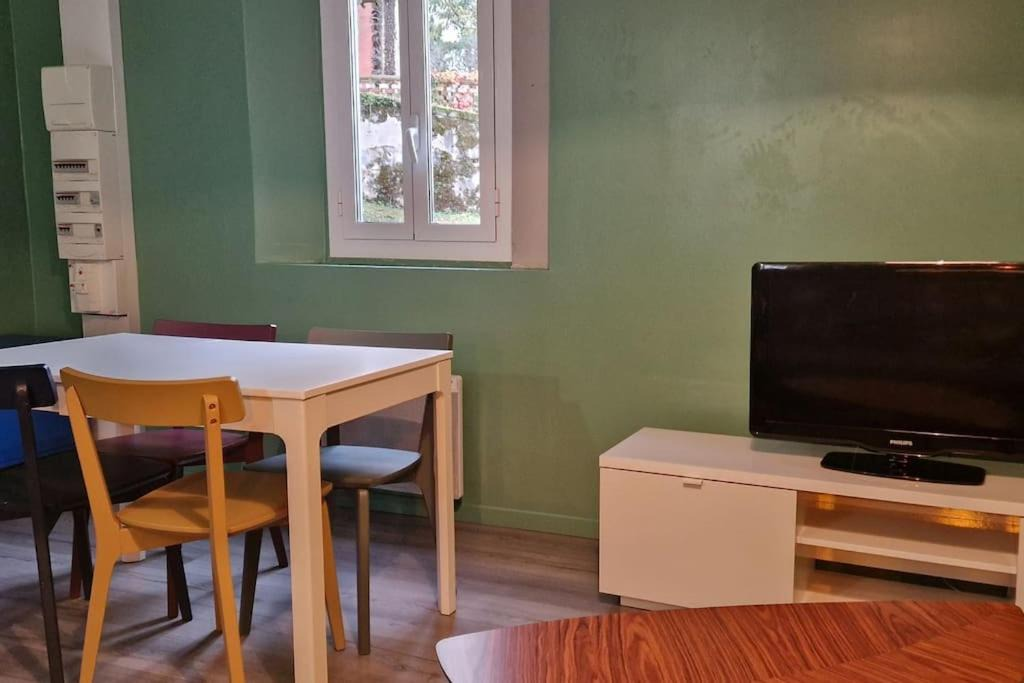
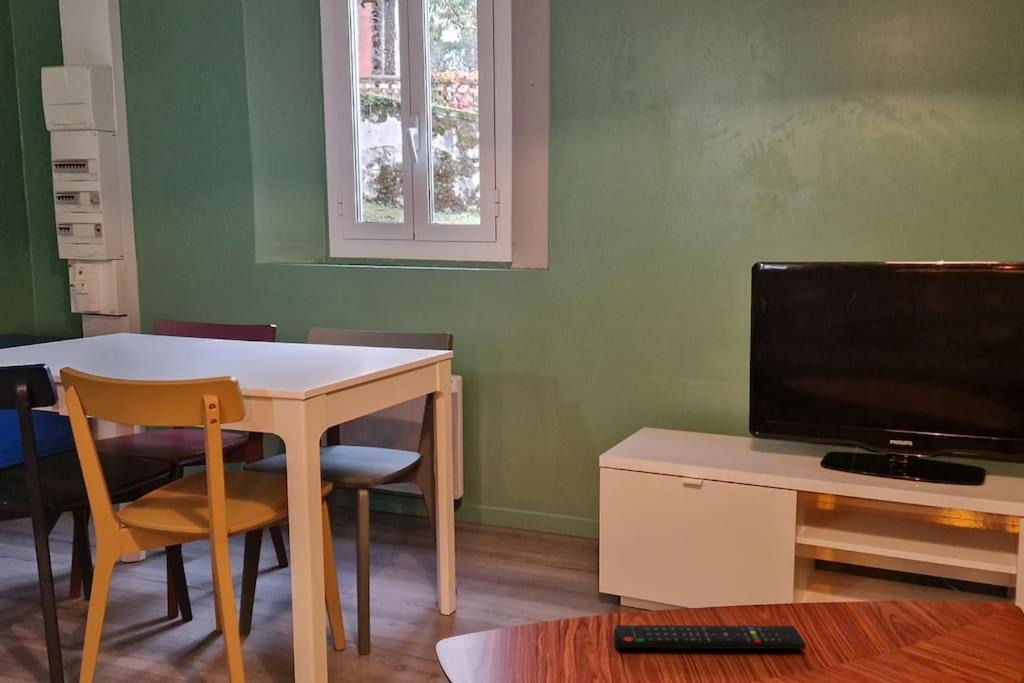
+ remote control [613,624,807,650]
